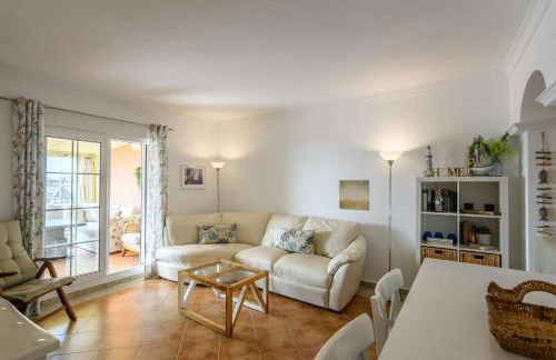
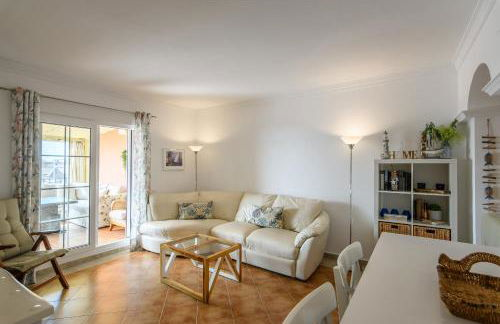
- wall art [338,179,370,211]
